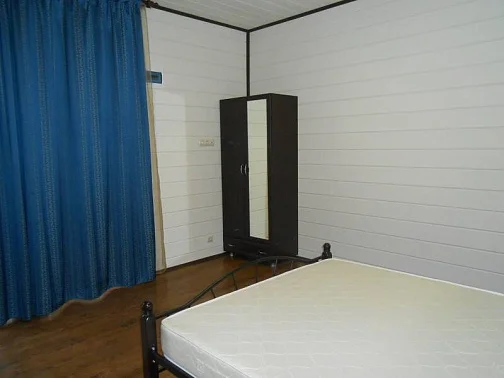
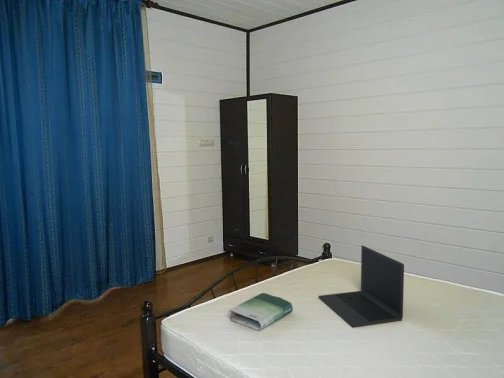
+ laptop [318,245,405,329]
+ book [228,292,294,331]
